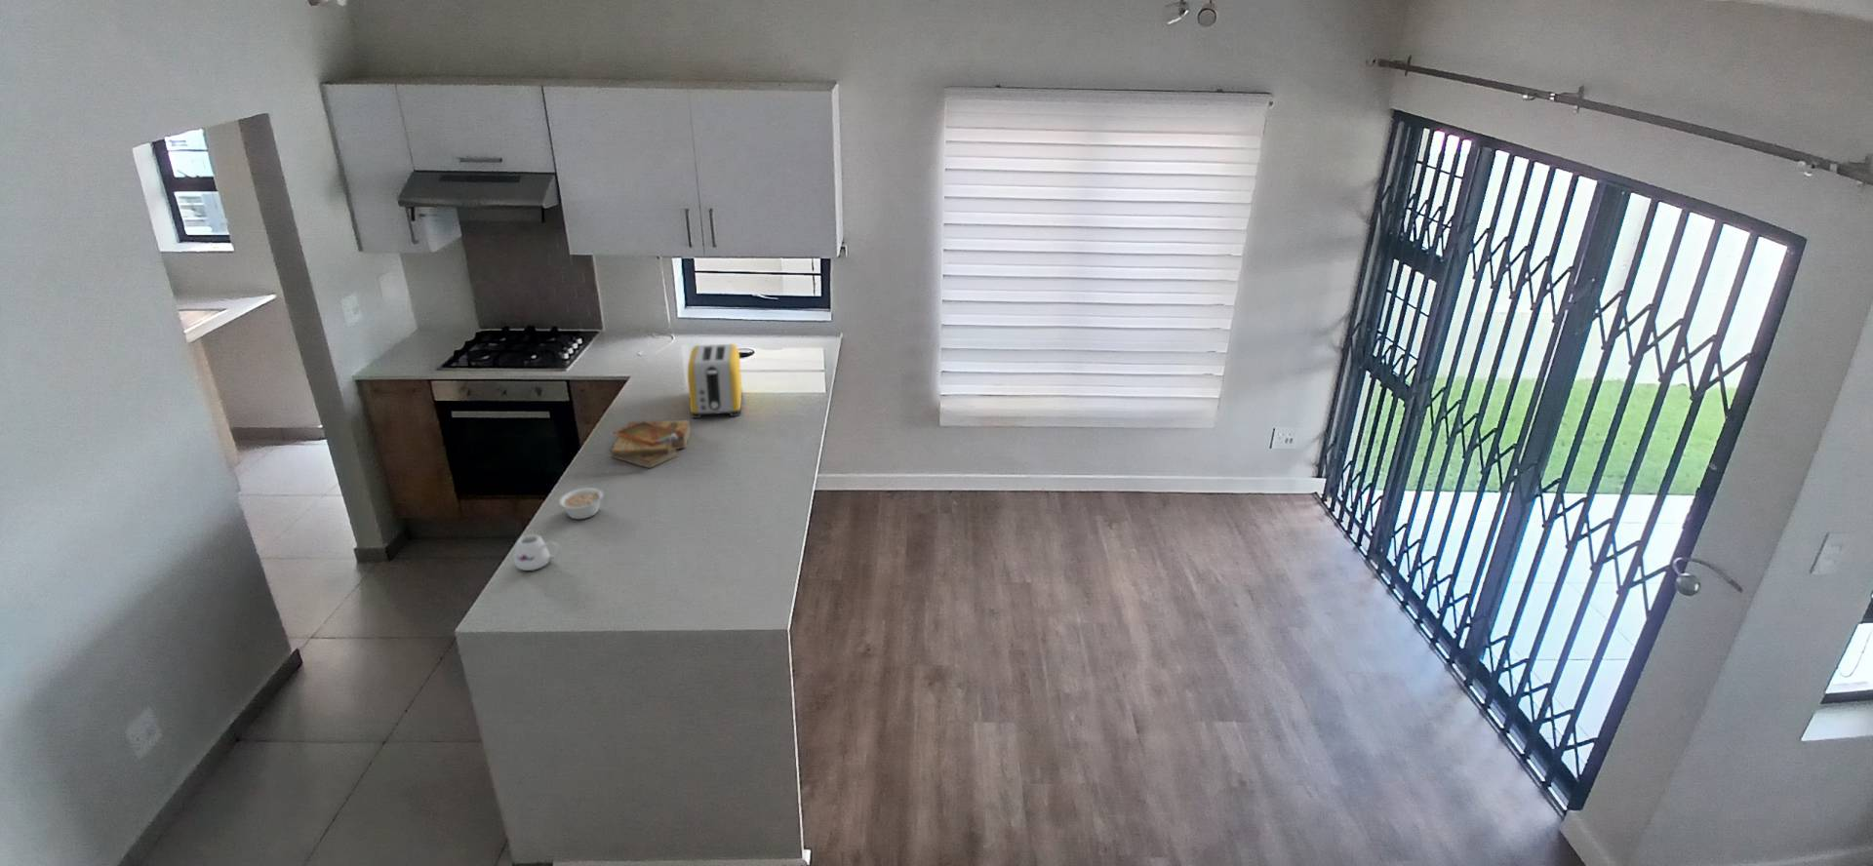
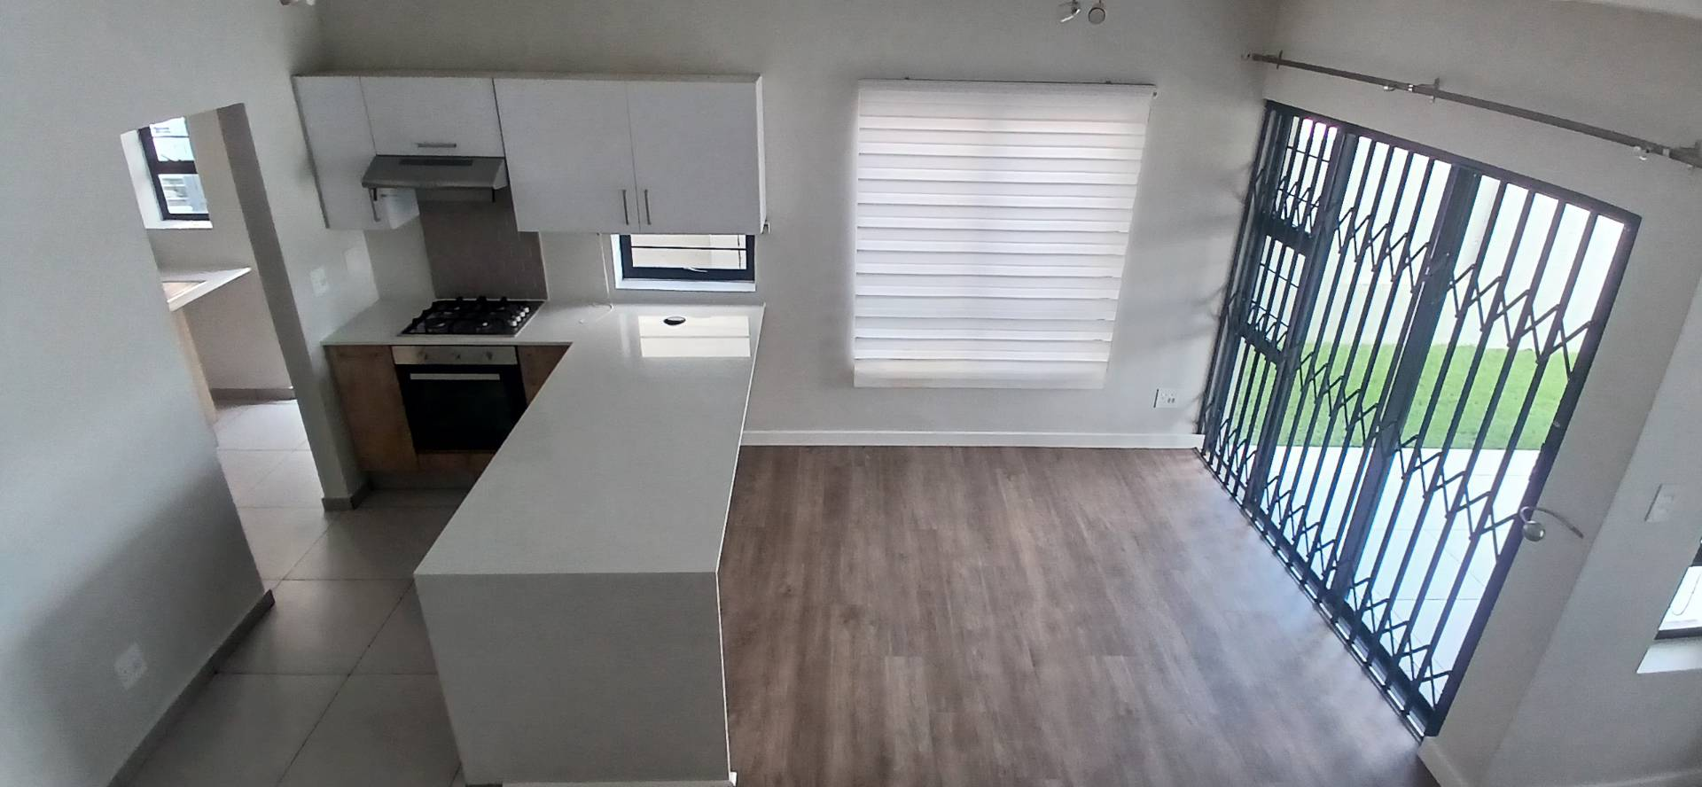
- toaster [687,343,743,419]
- legume [558,483,609,520]
- mug [514,534,560,571]
- clipboard [609,419,692,469]
